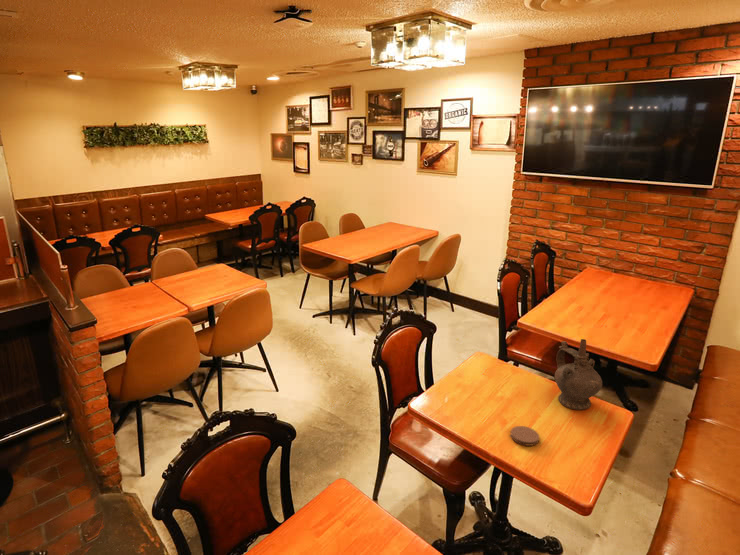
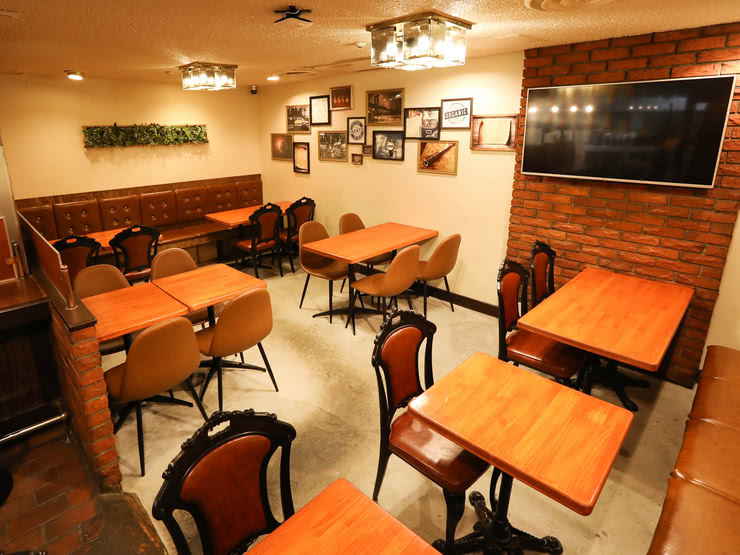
- ceremonial vessel [554,338,603,411]
- coaster [509,425,540,447]
